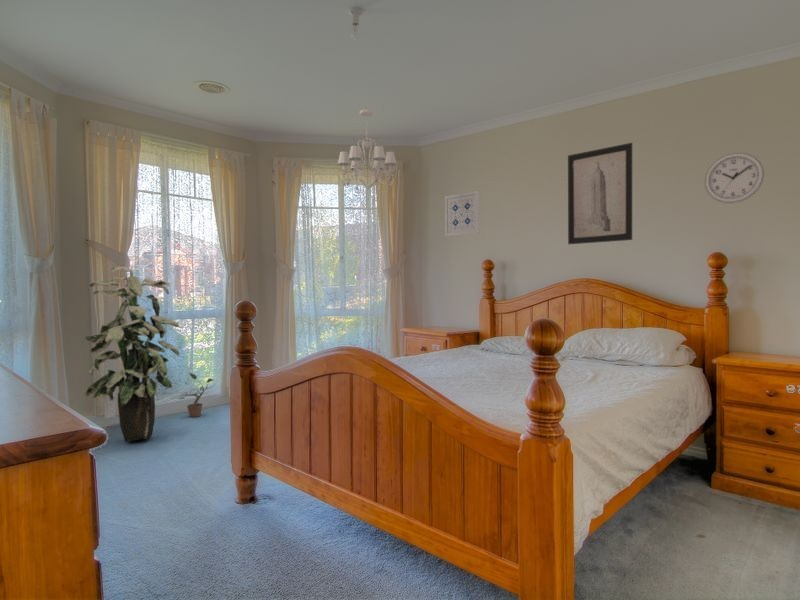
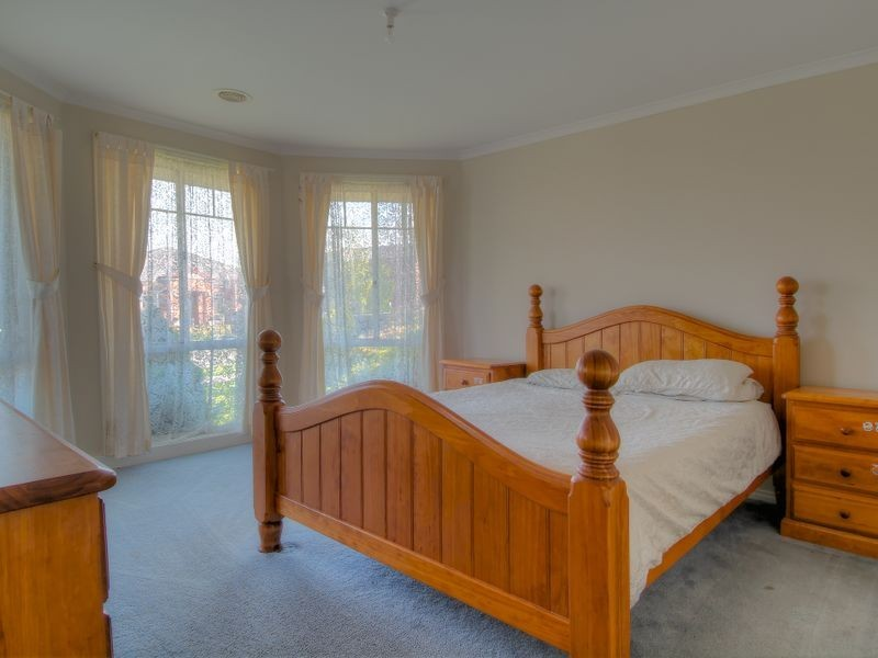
- wall art [444,190,481,237]
- wall clock [704,152,765,204]
- indoor plant [83,266,180,442]
- chandelier [337,109,398,191]
- wall art [567,142,633,245]
- potted plant [178,372,216,418]
